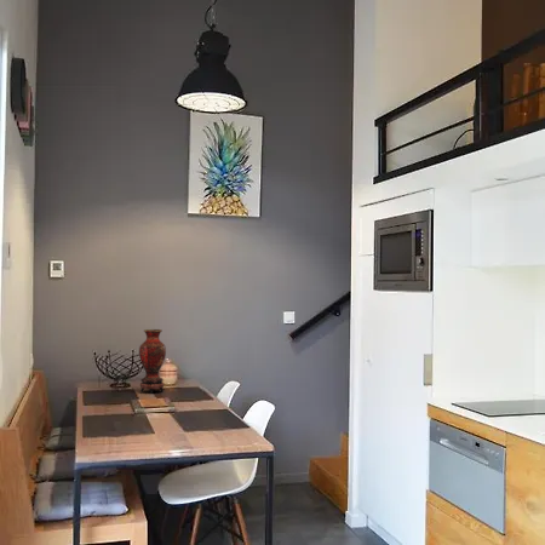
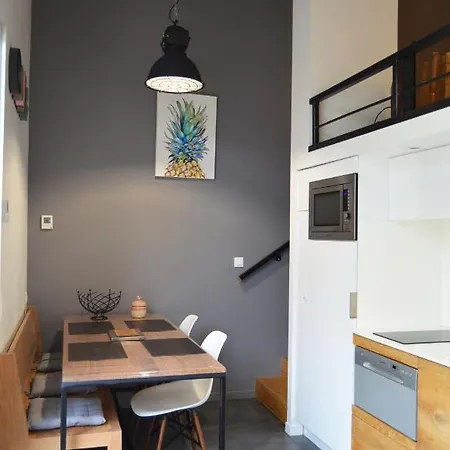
- vase [138,328,167,395]
